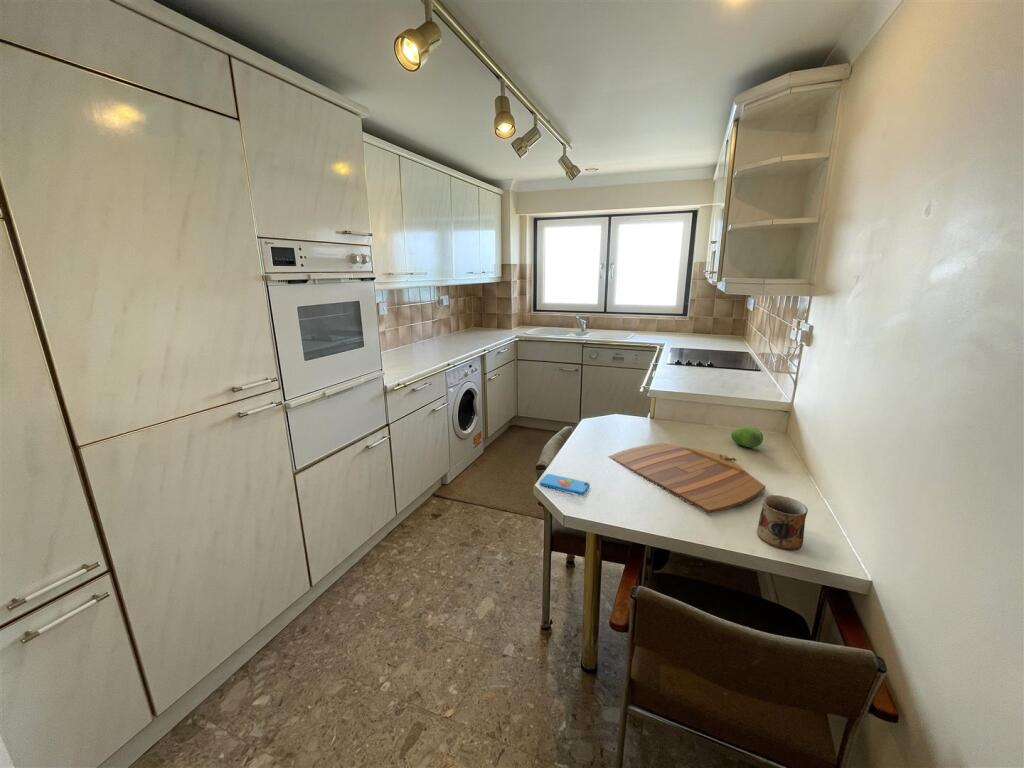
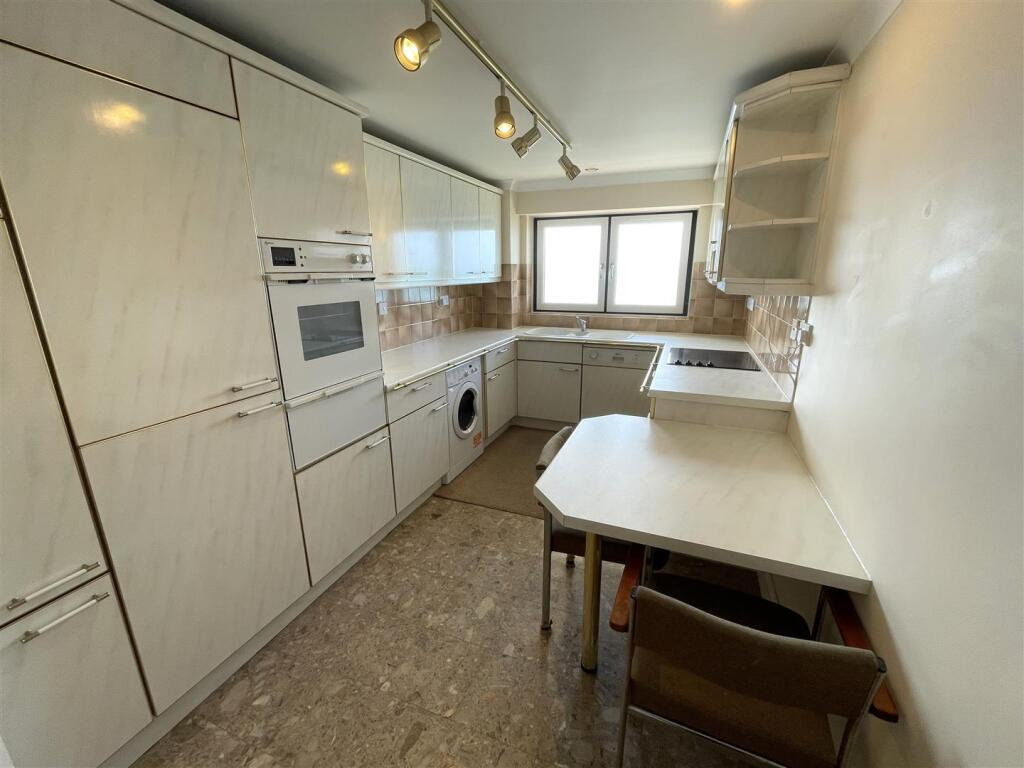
- smartphone [538,473,591,496]
- mug [756,494,809,551]
- cutting board [607,442,767,514]
- fruit [730,426,764,449]
